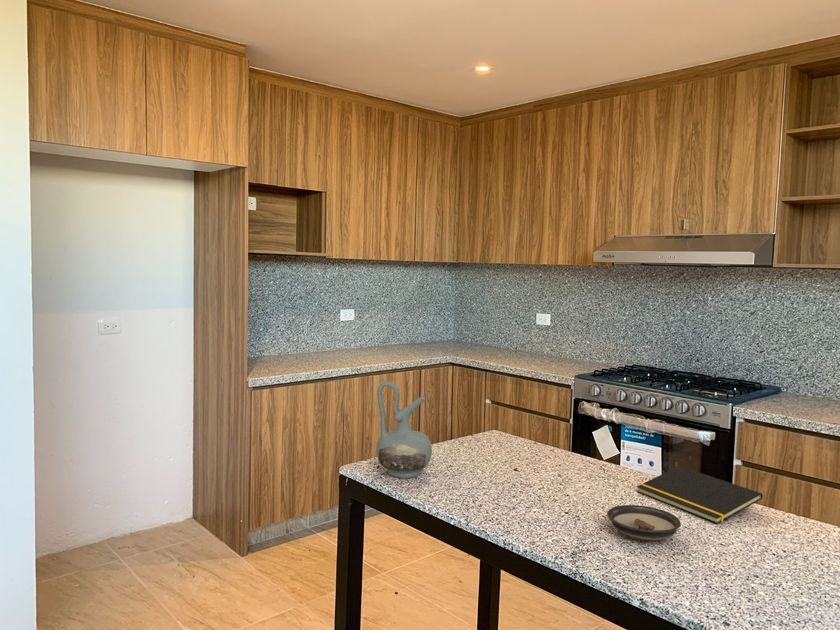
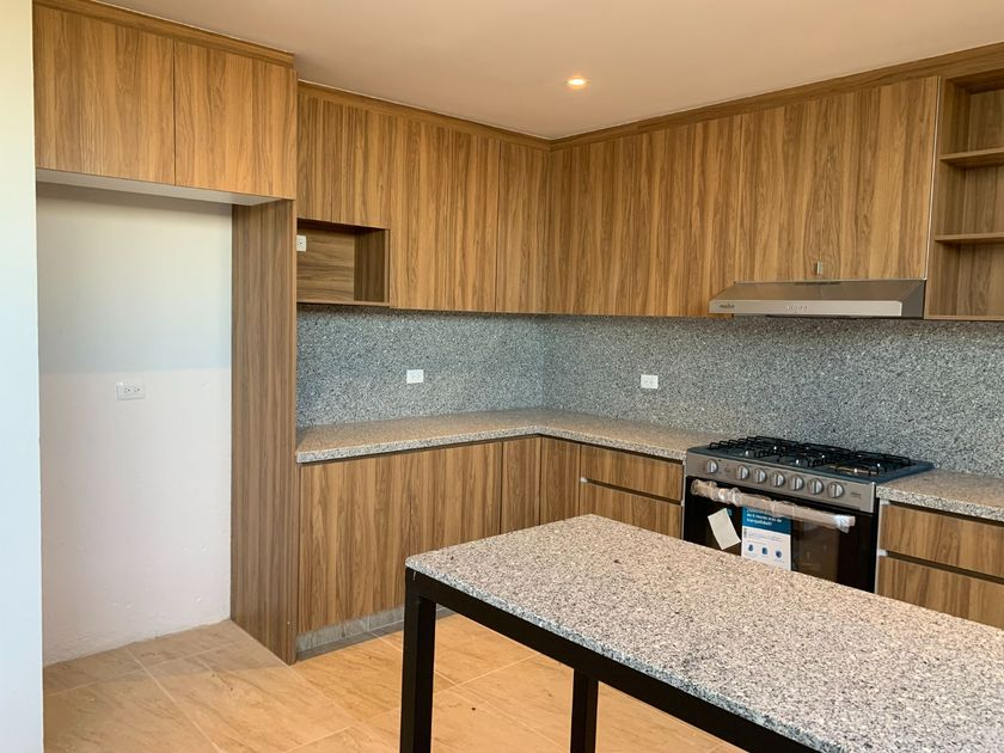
- notepad [636,465,764,525]
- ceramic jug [375,380,433,479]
- saucer [606,504,682,542]
